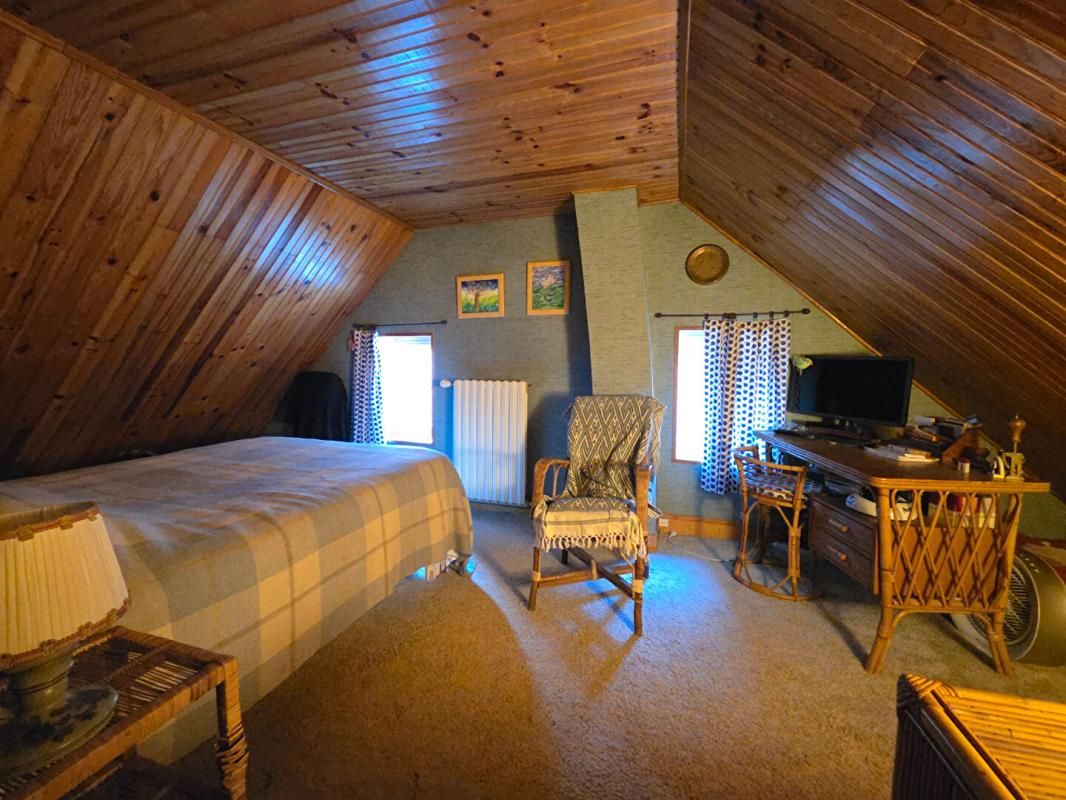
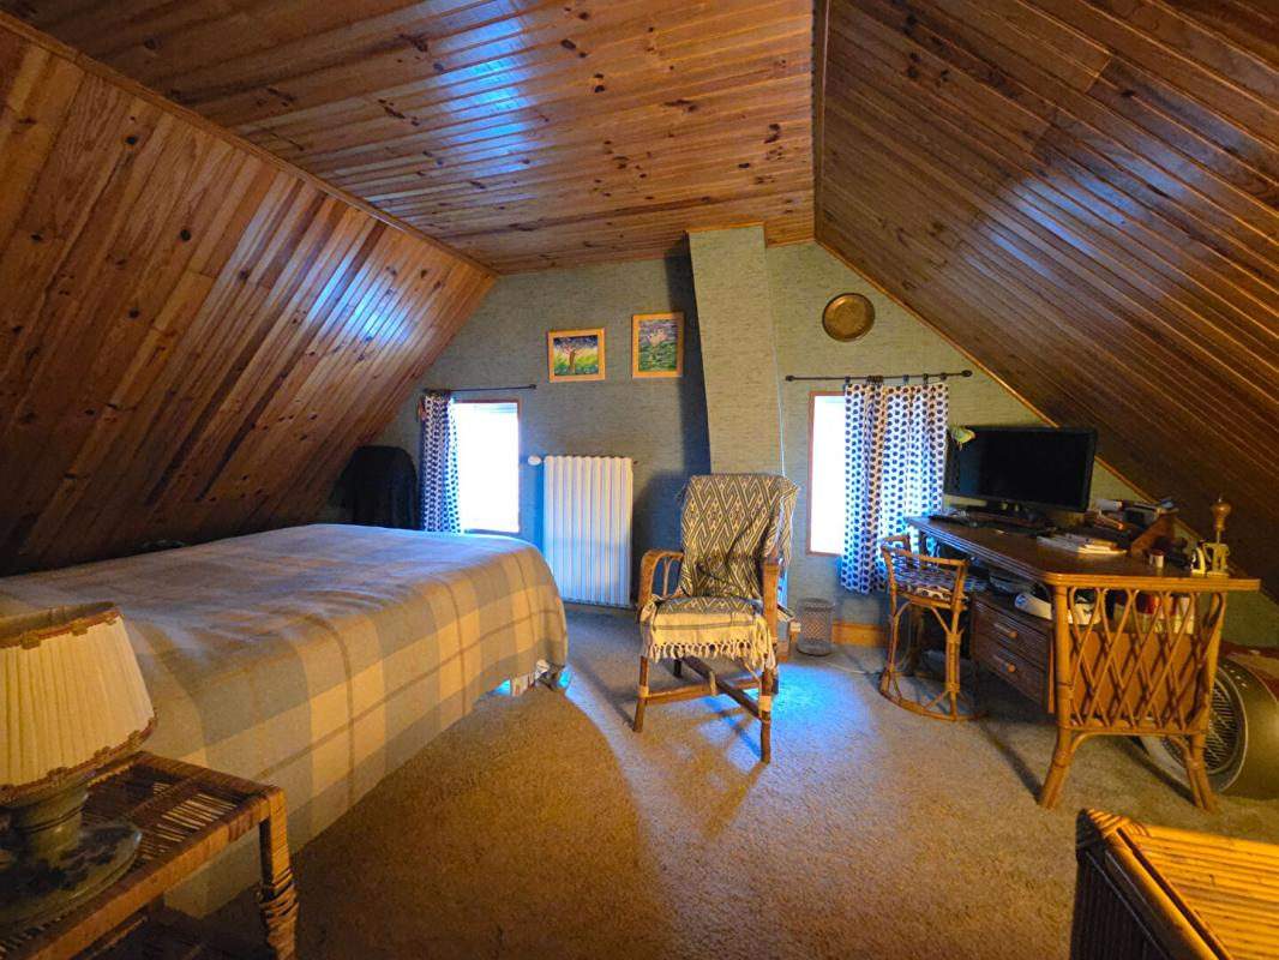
+ wastebasket [793,596,836,656]
